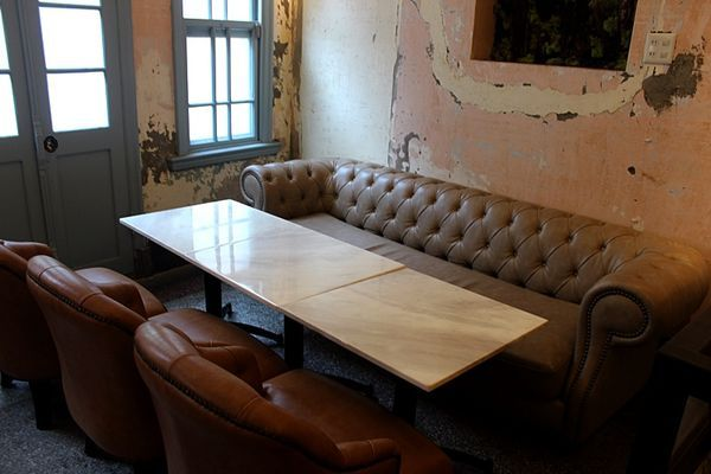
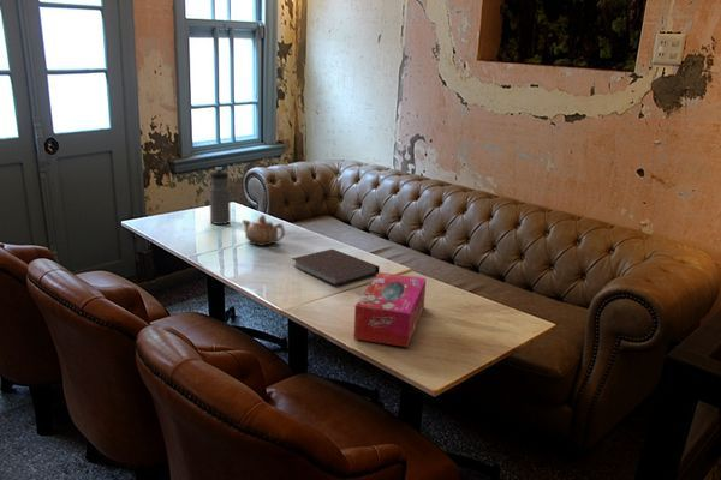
+ teapot [242,214,286,247]
+ tissue box [353,271,428,348]
+ notebook [290,248,381,287]
+ water bottle [208,167,232,226]
